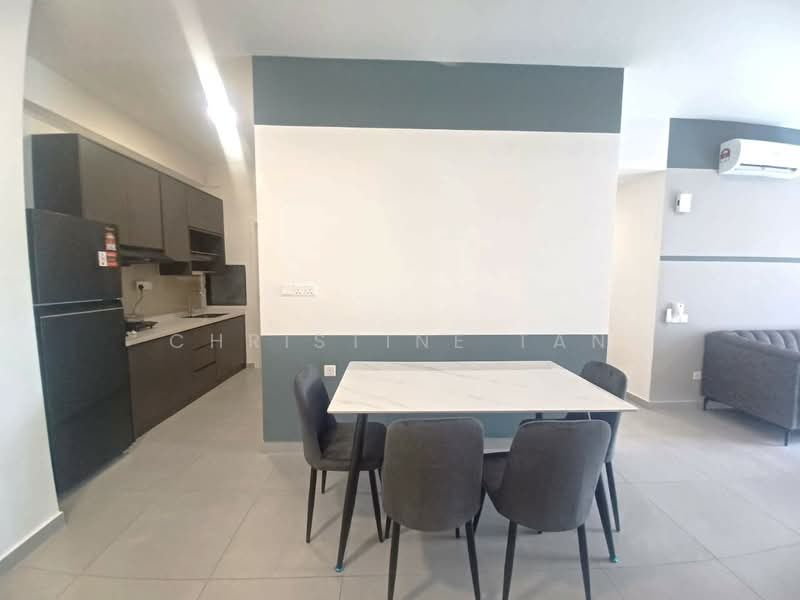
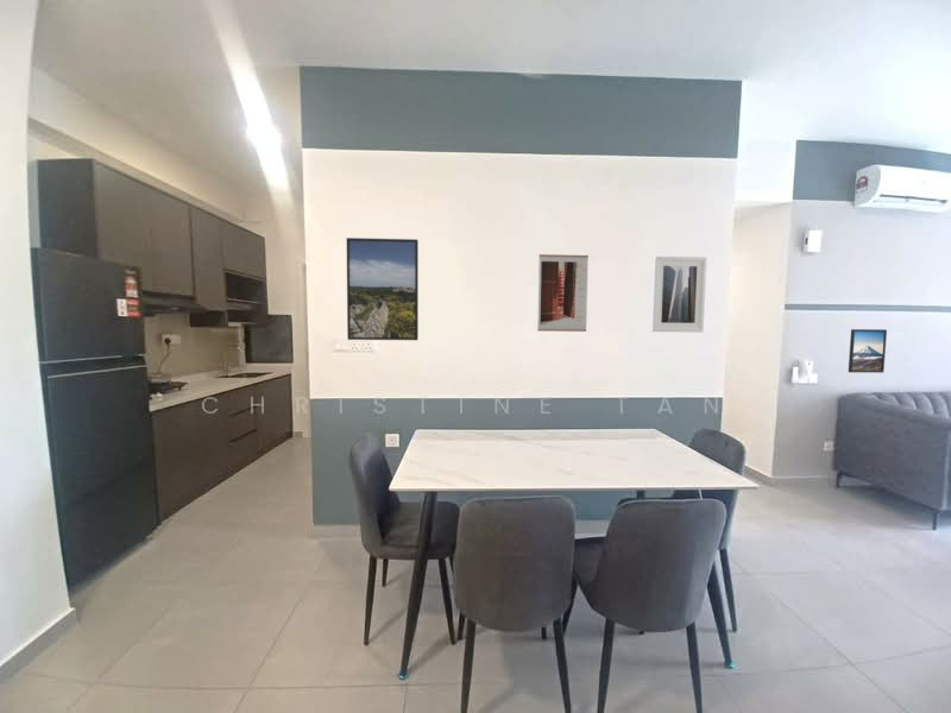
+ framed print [848,328,888,374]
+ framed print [650,255,708,334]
+ wall art [536,253,590,333]
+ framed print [346,236,420,341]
